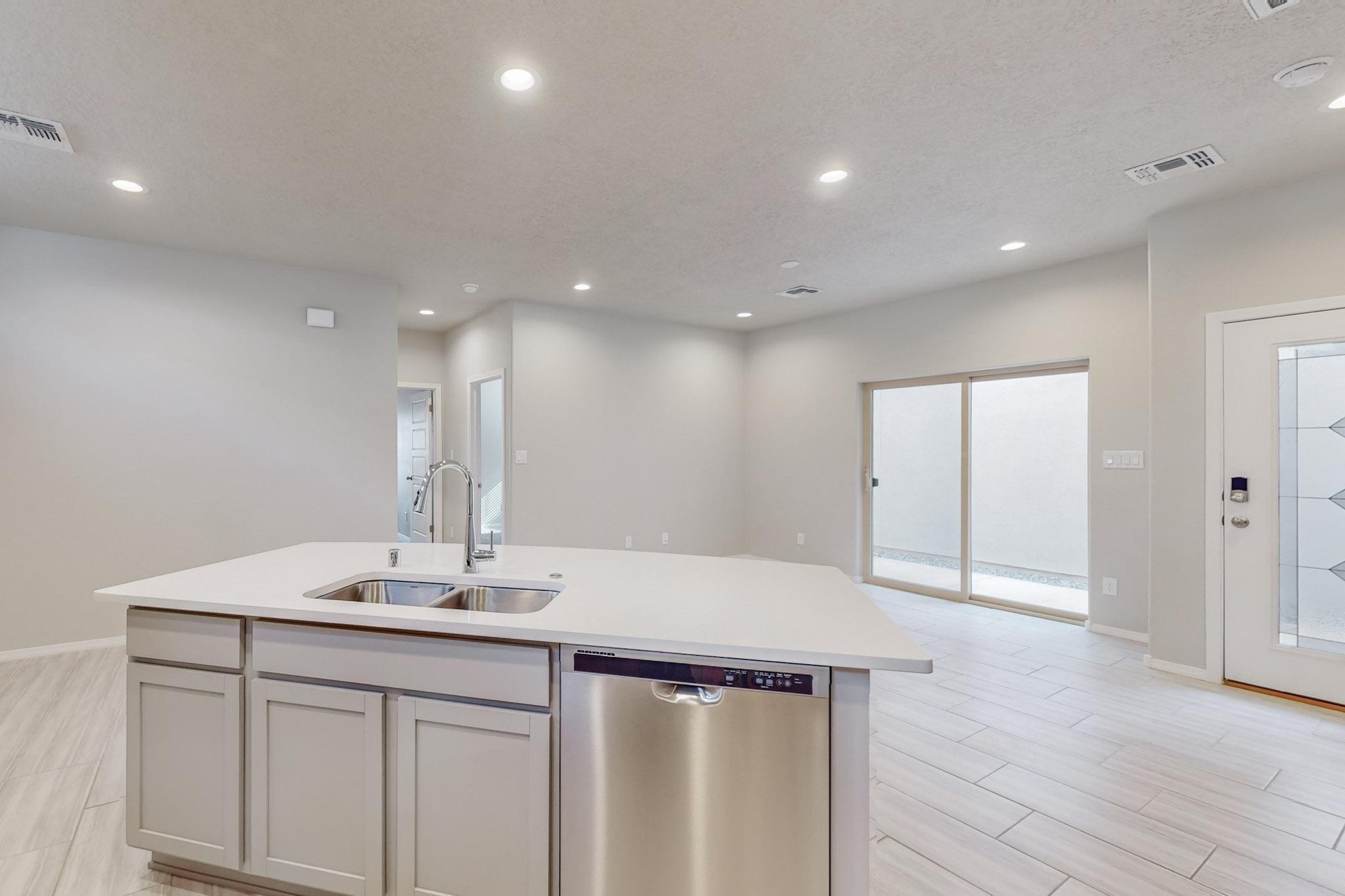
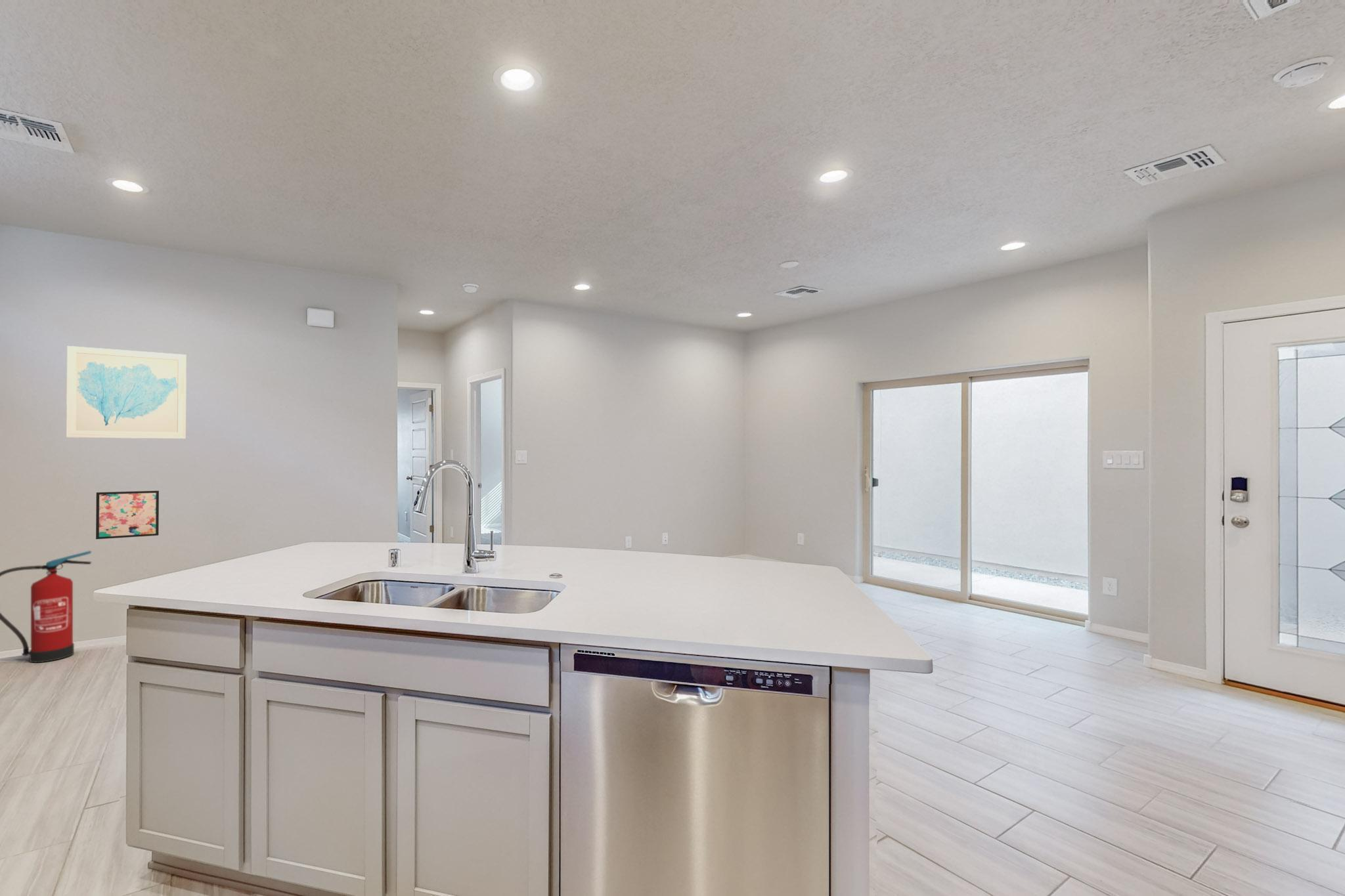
+ wall art [66,345,187,439]
+ fire extinguisher [0,550,92,664]
+ wall art [95,490,160,540]
